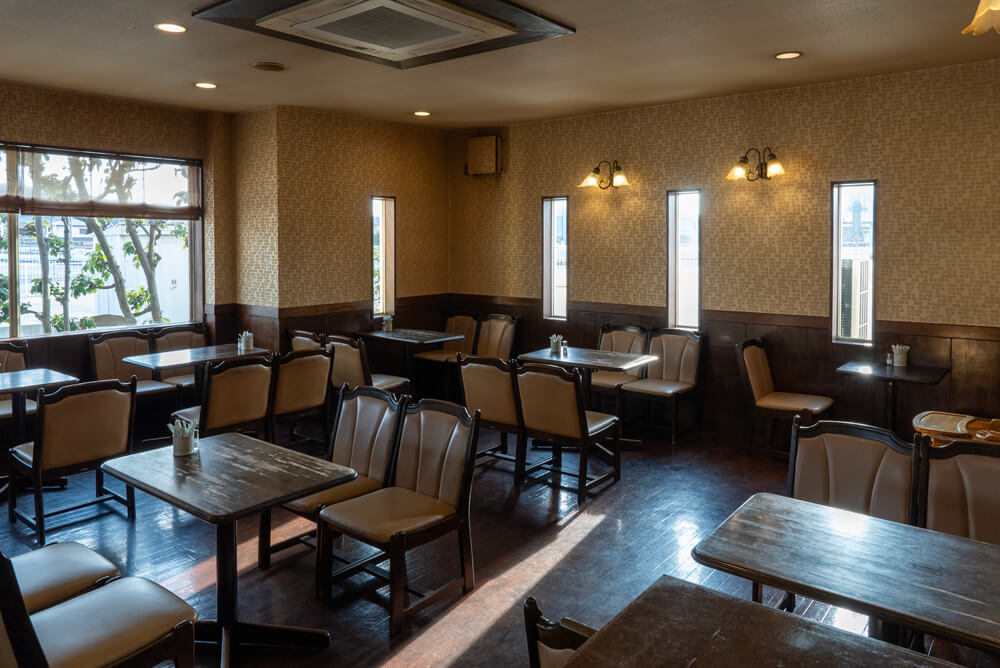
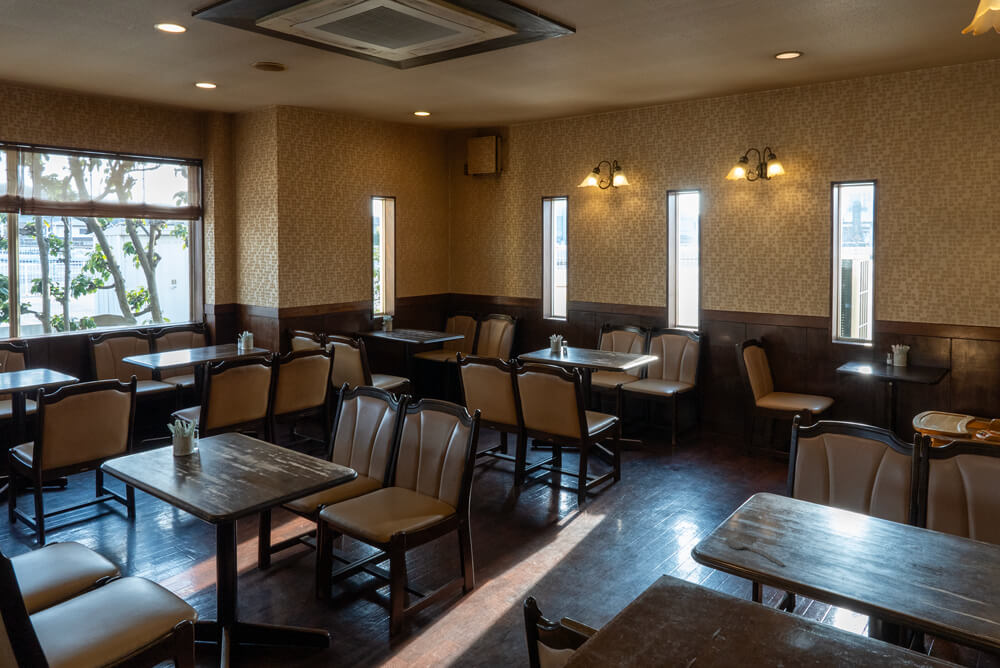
+ soupspoon [724,538,785,567]
